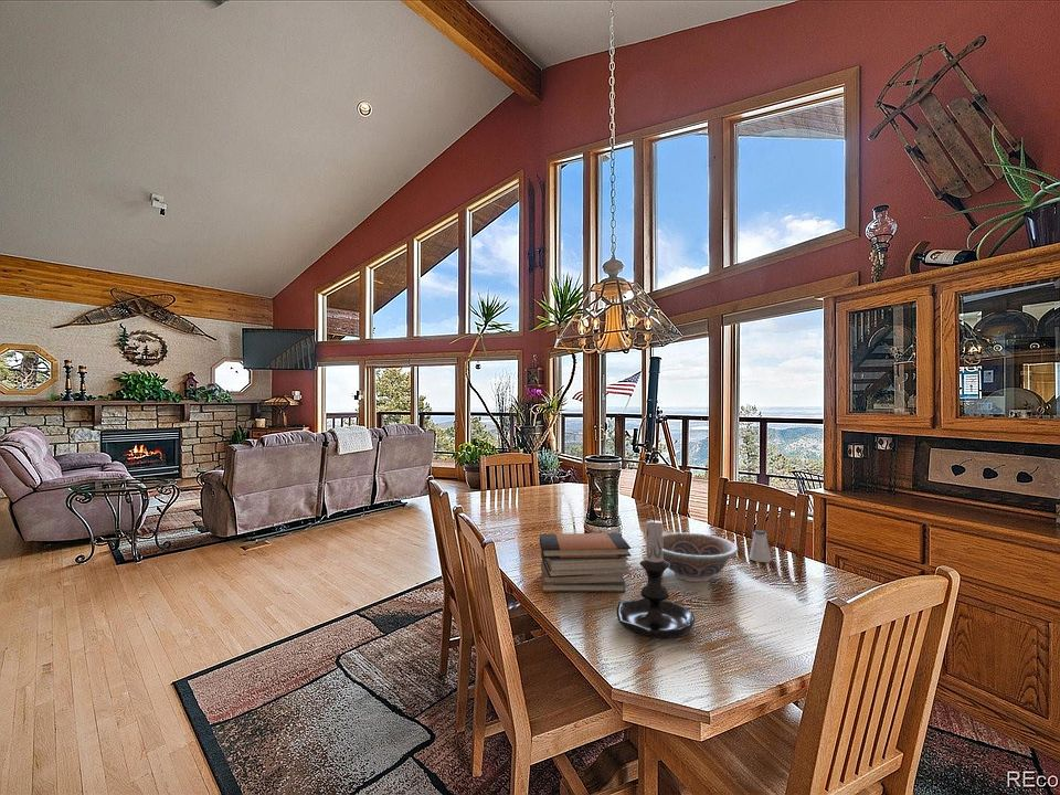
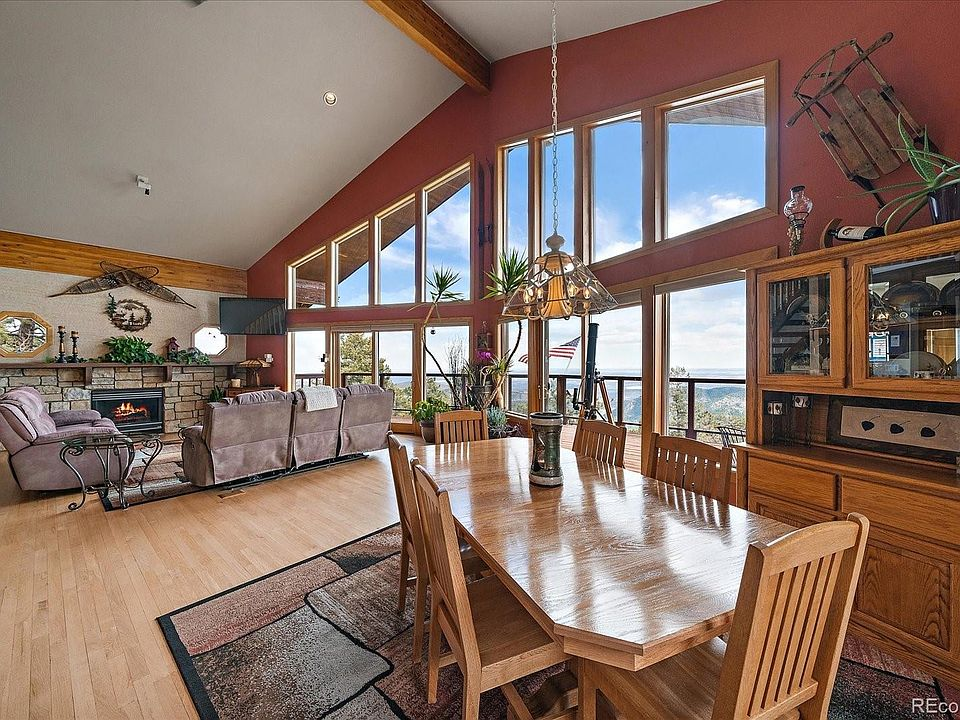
- decorative bowl [662,531,740,583]
- saltshaker [749,529,773,563]
- book stack [539,532,633,593]
- candle holder [616,512,697,642]
